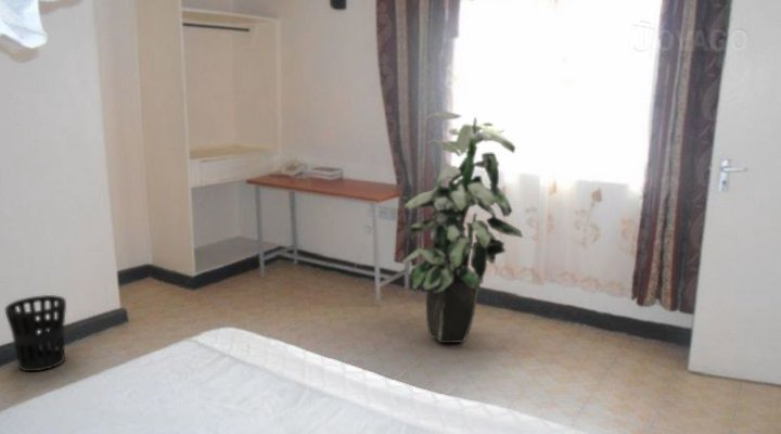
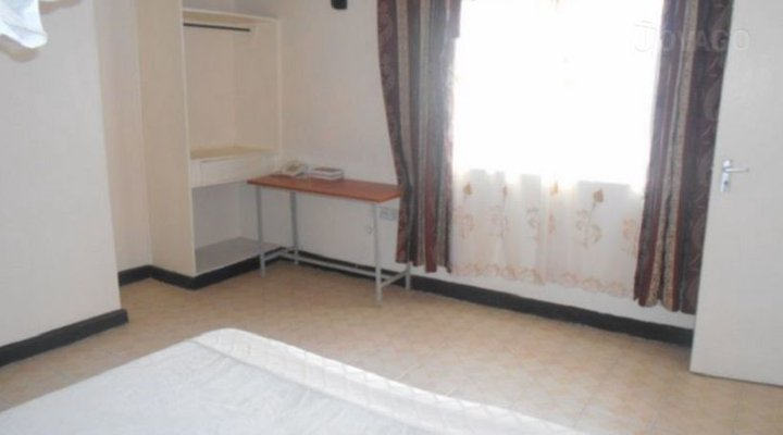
- indoor plant [401,111,524,344]
- wastebasket [4,294,67,372]
